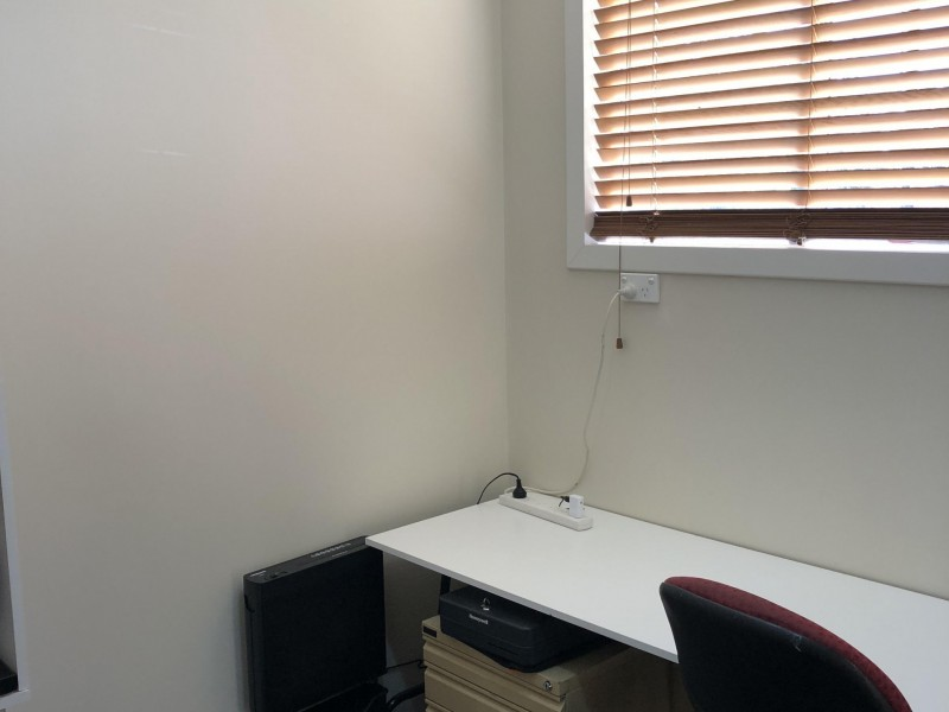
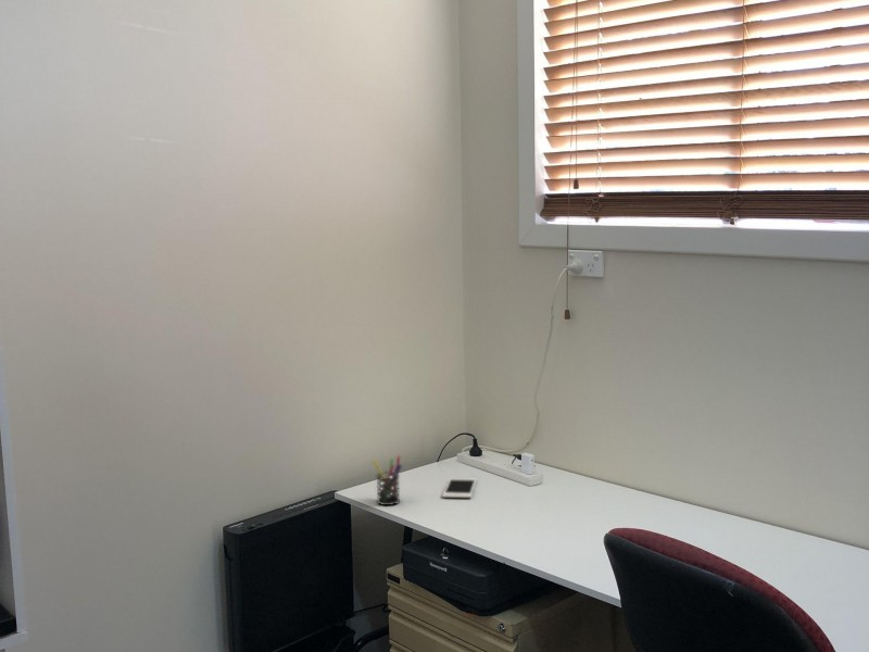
+ cell phone [441,477,478,499]
+ pen holder [371,455,403,506]
